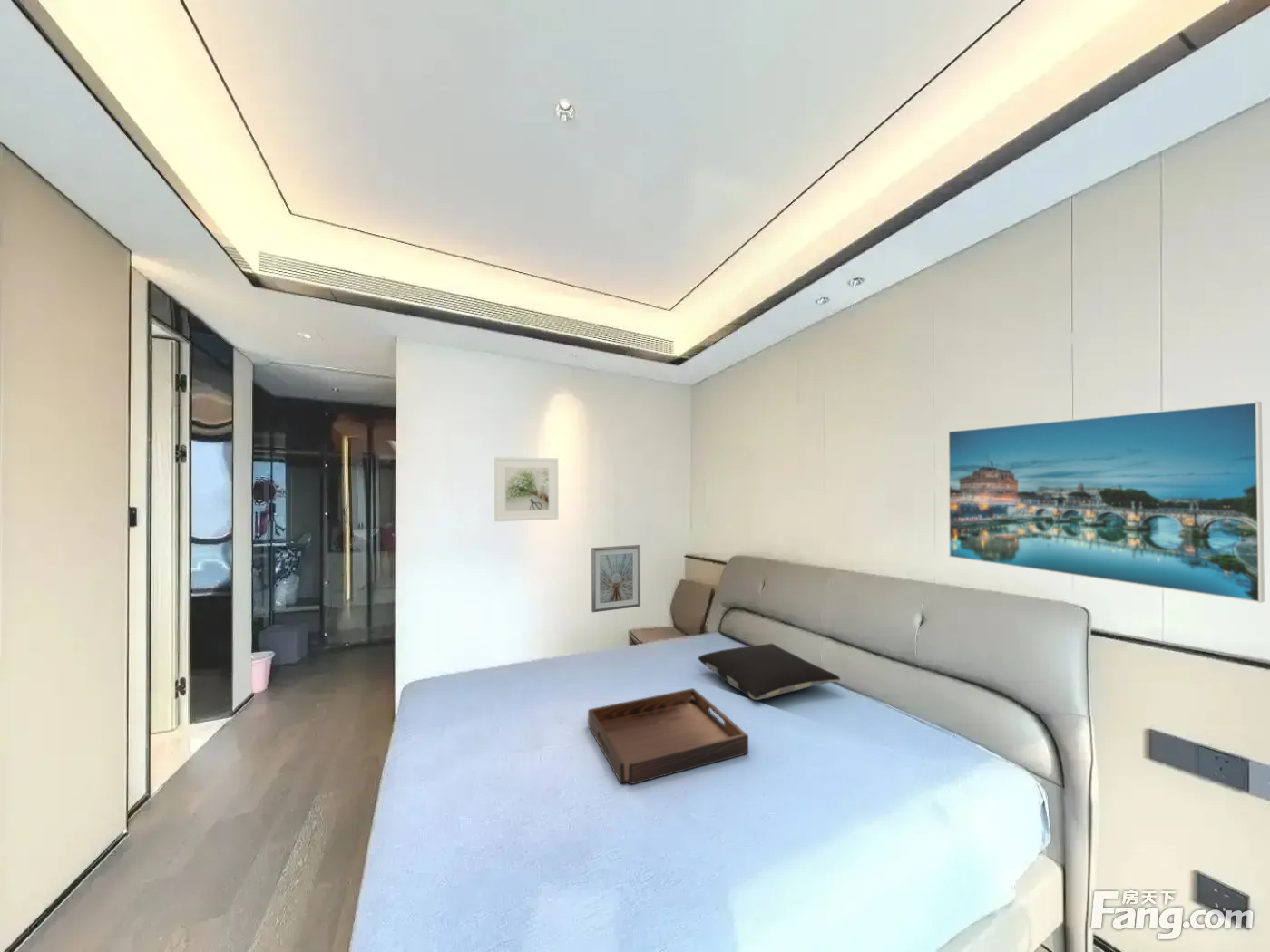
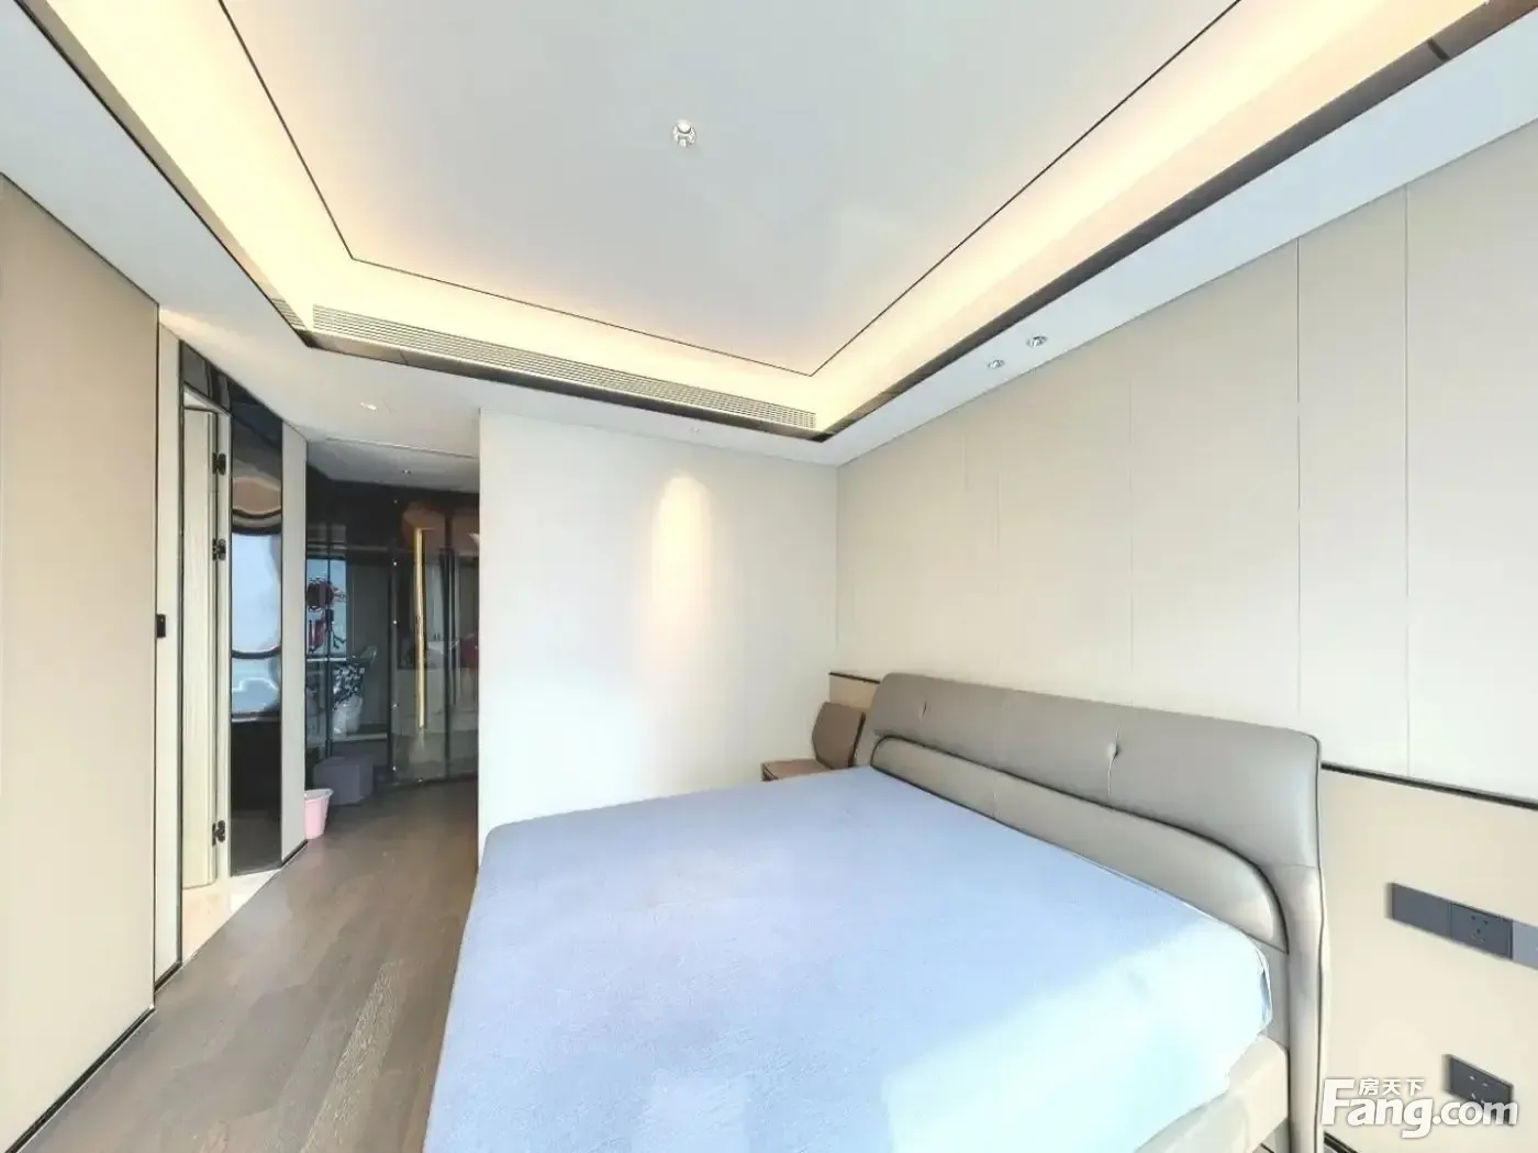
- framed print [493,456,559,522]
- picture frame [591,544,641,613]
- pillow [698,643,841,701]
- serving tray [587,687,749,785]
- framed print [947,401,1265,604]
